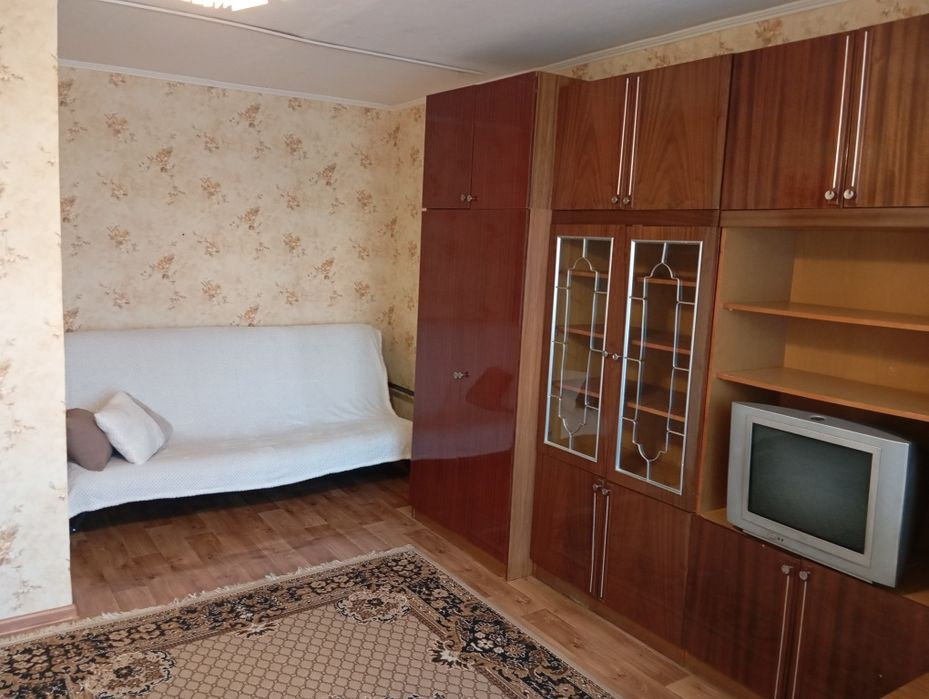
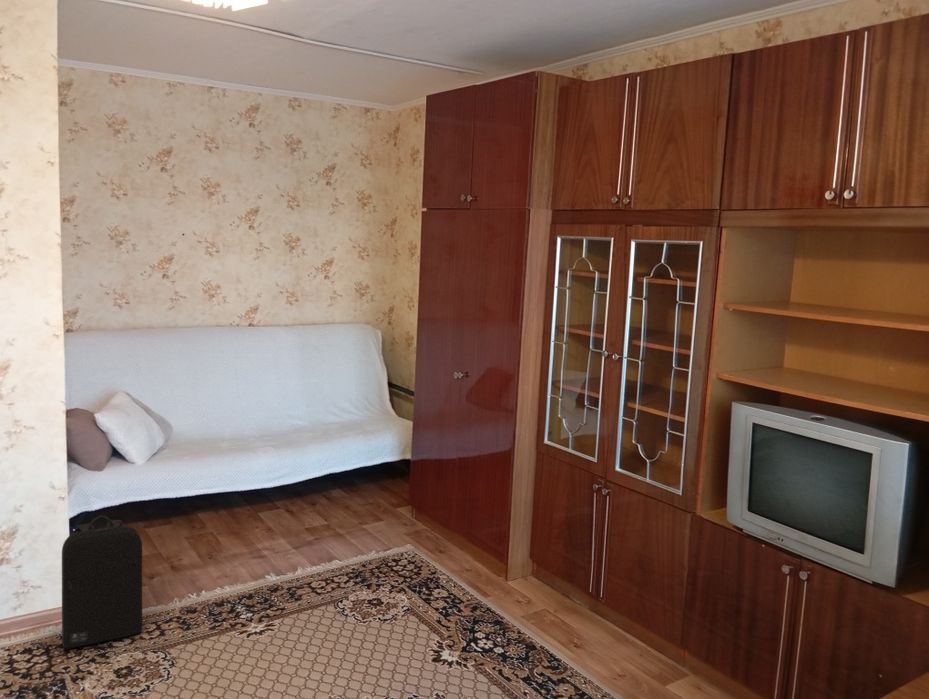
+ backpack [61,515,143,649]
